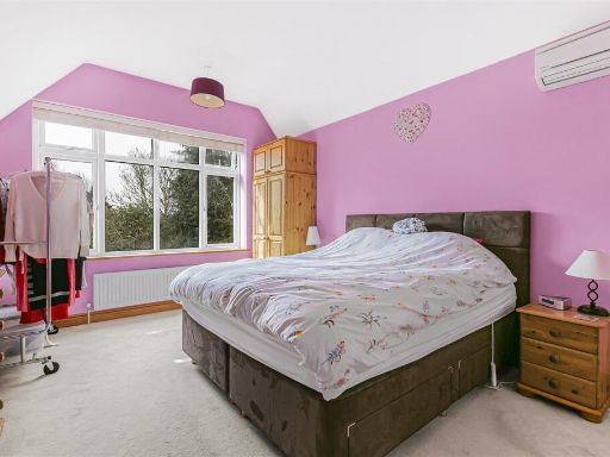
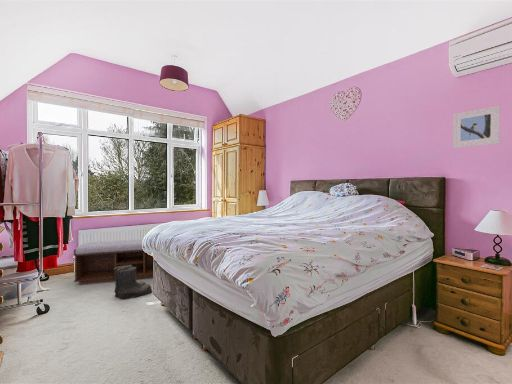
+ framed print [452,105,501,149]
+ boots [113,265,153,300]
+ bench [73,238,154,286]
